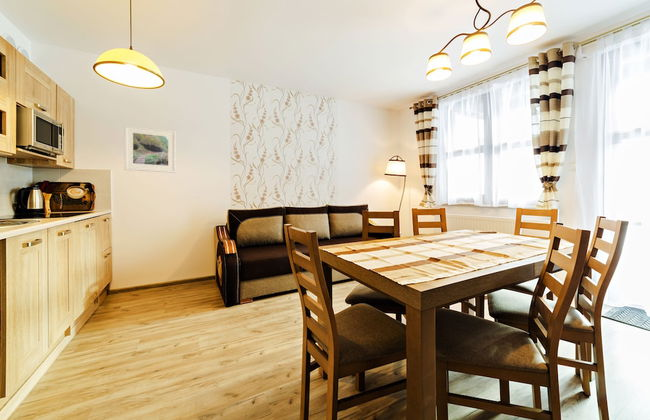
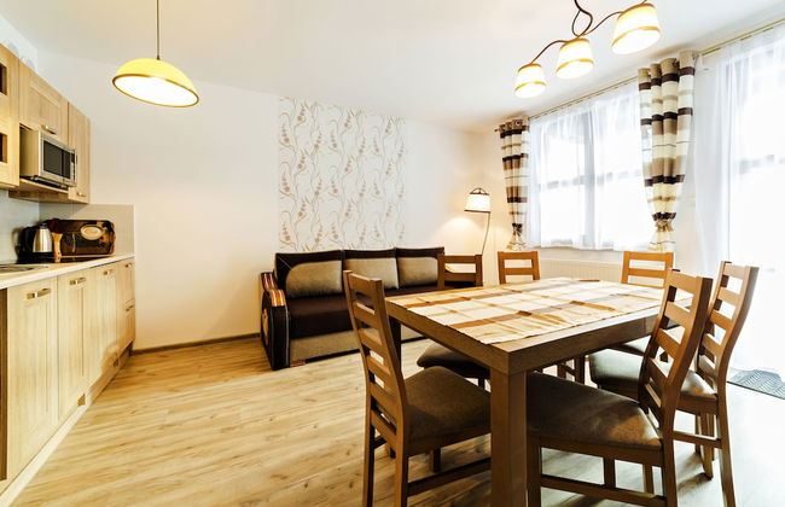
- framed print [123,124,177,174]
